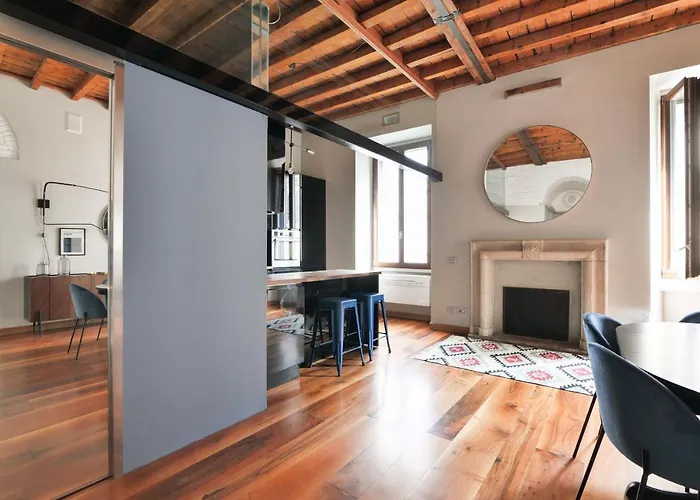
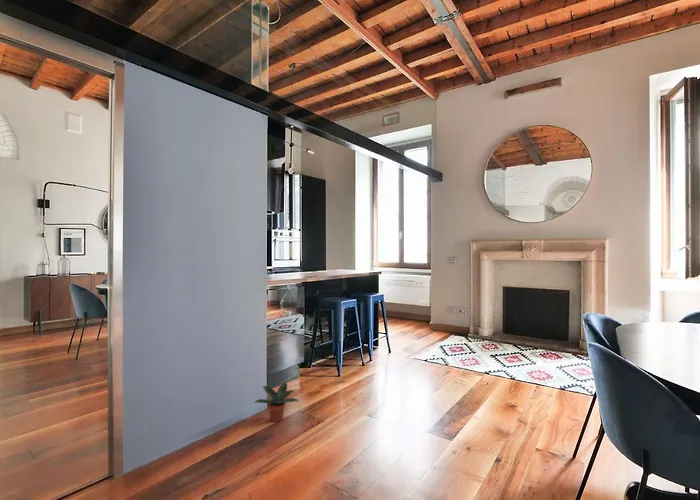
+ potted plant [253,381,300,423]
